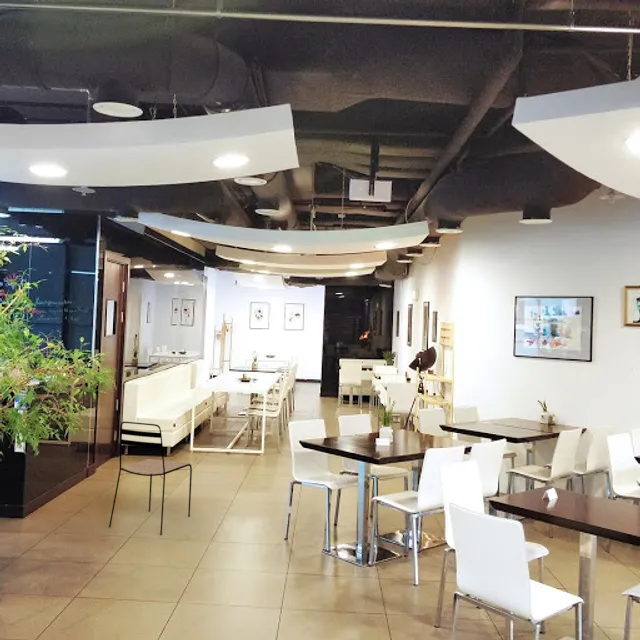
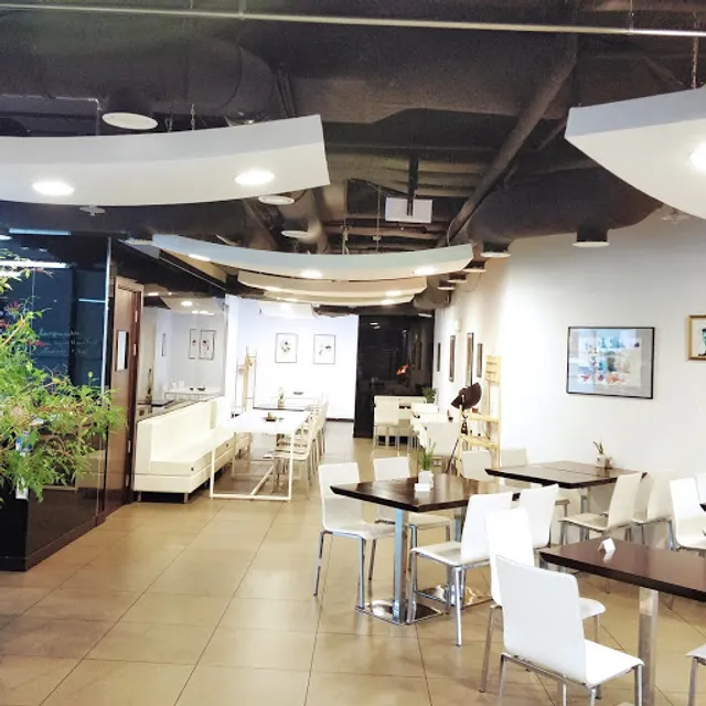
- dining chair [108,421,193,536]
